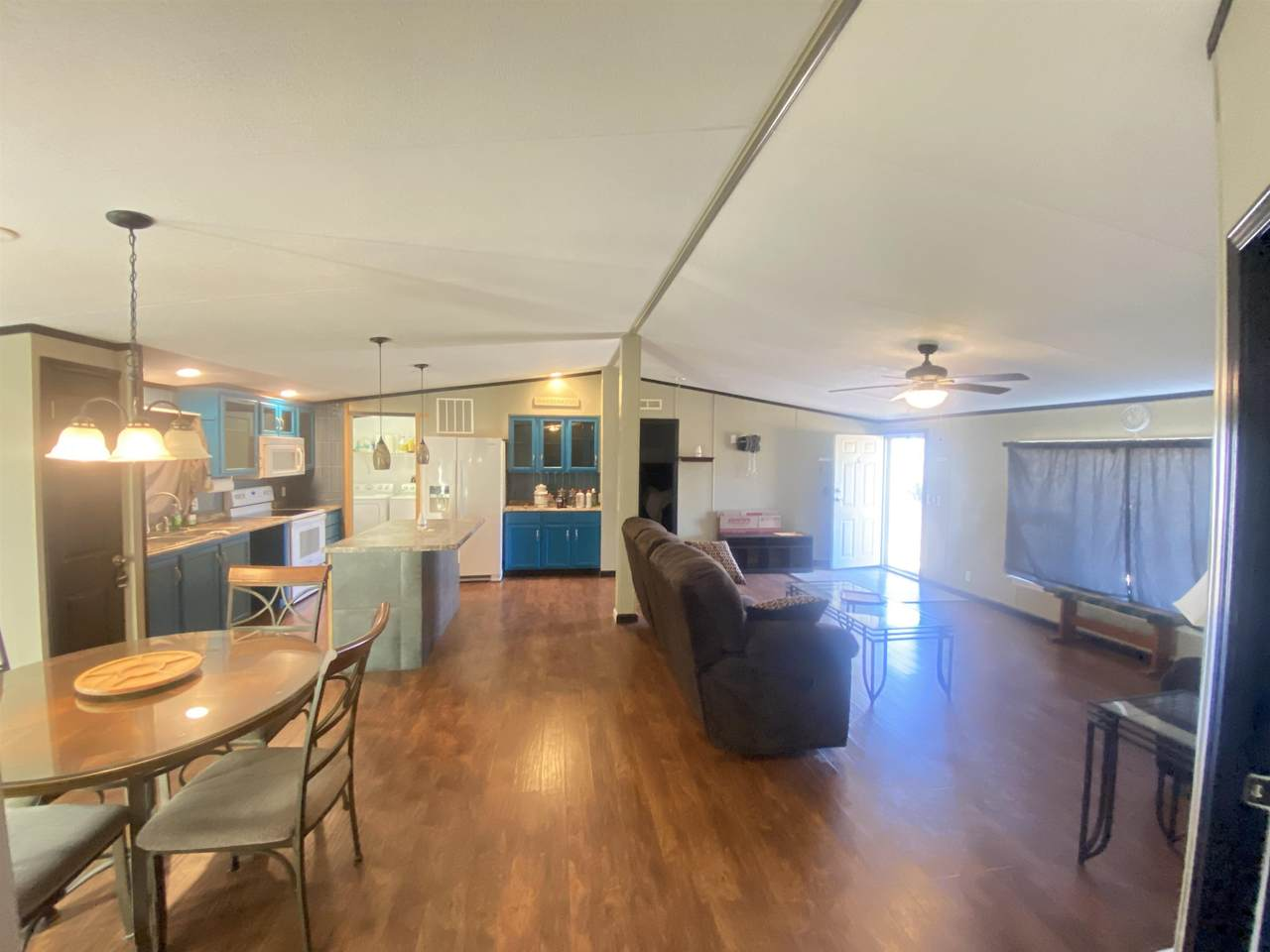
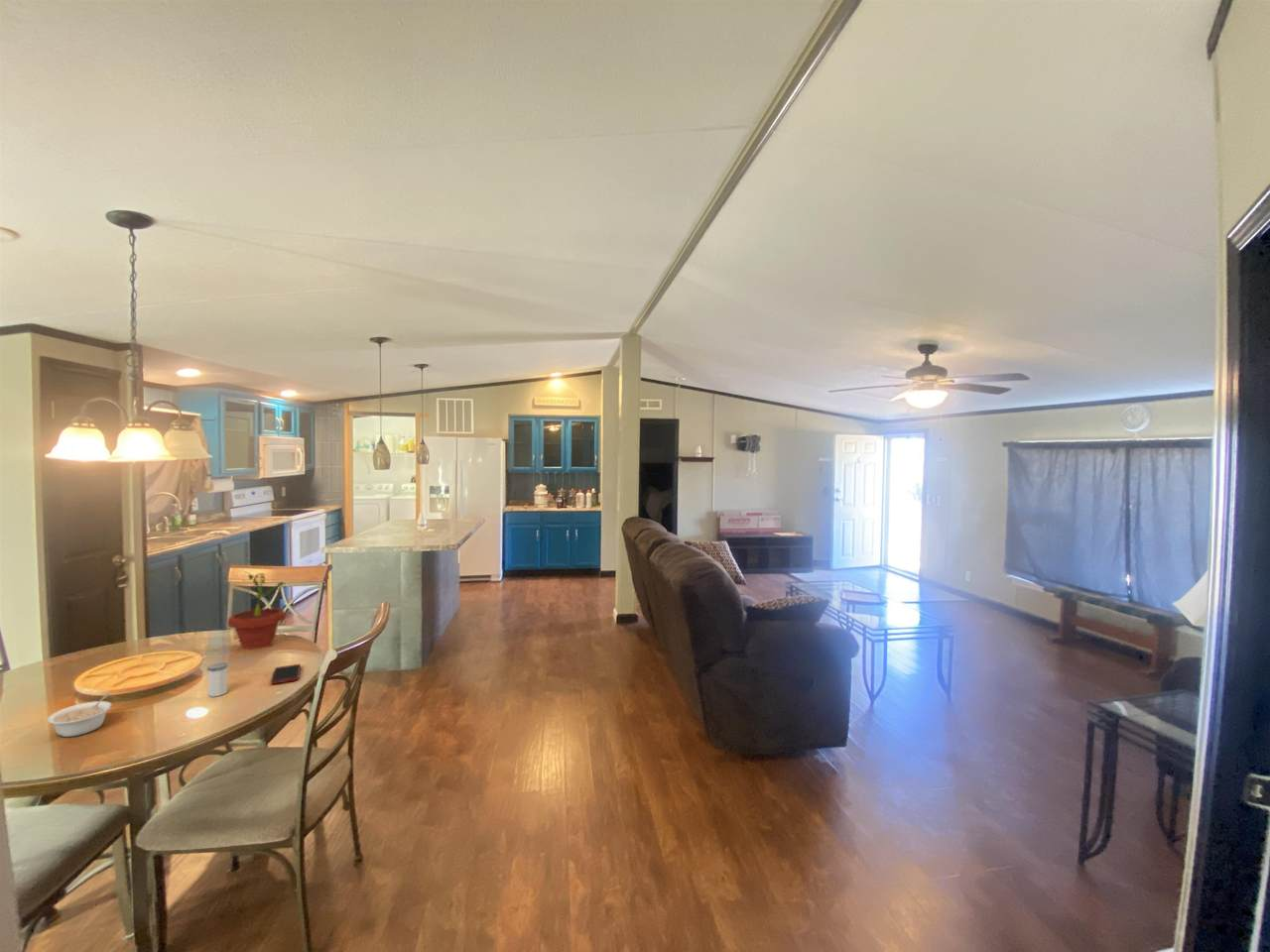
+ potted plant [227,571,287,651]
+ salt shaker [206,661,229,698]
+ legume [47,692,113,738]
+ cell phone [270,663,302,685]
